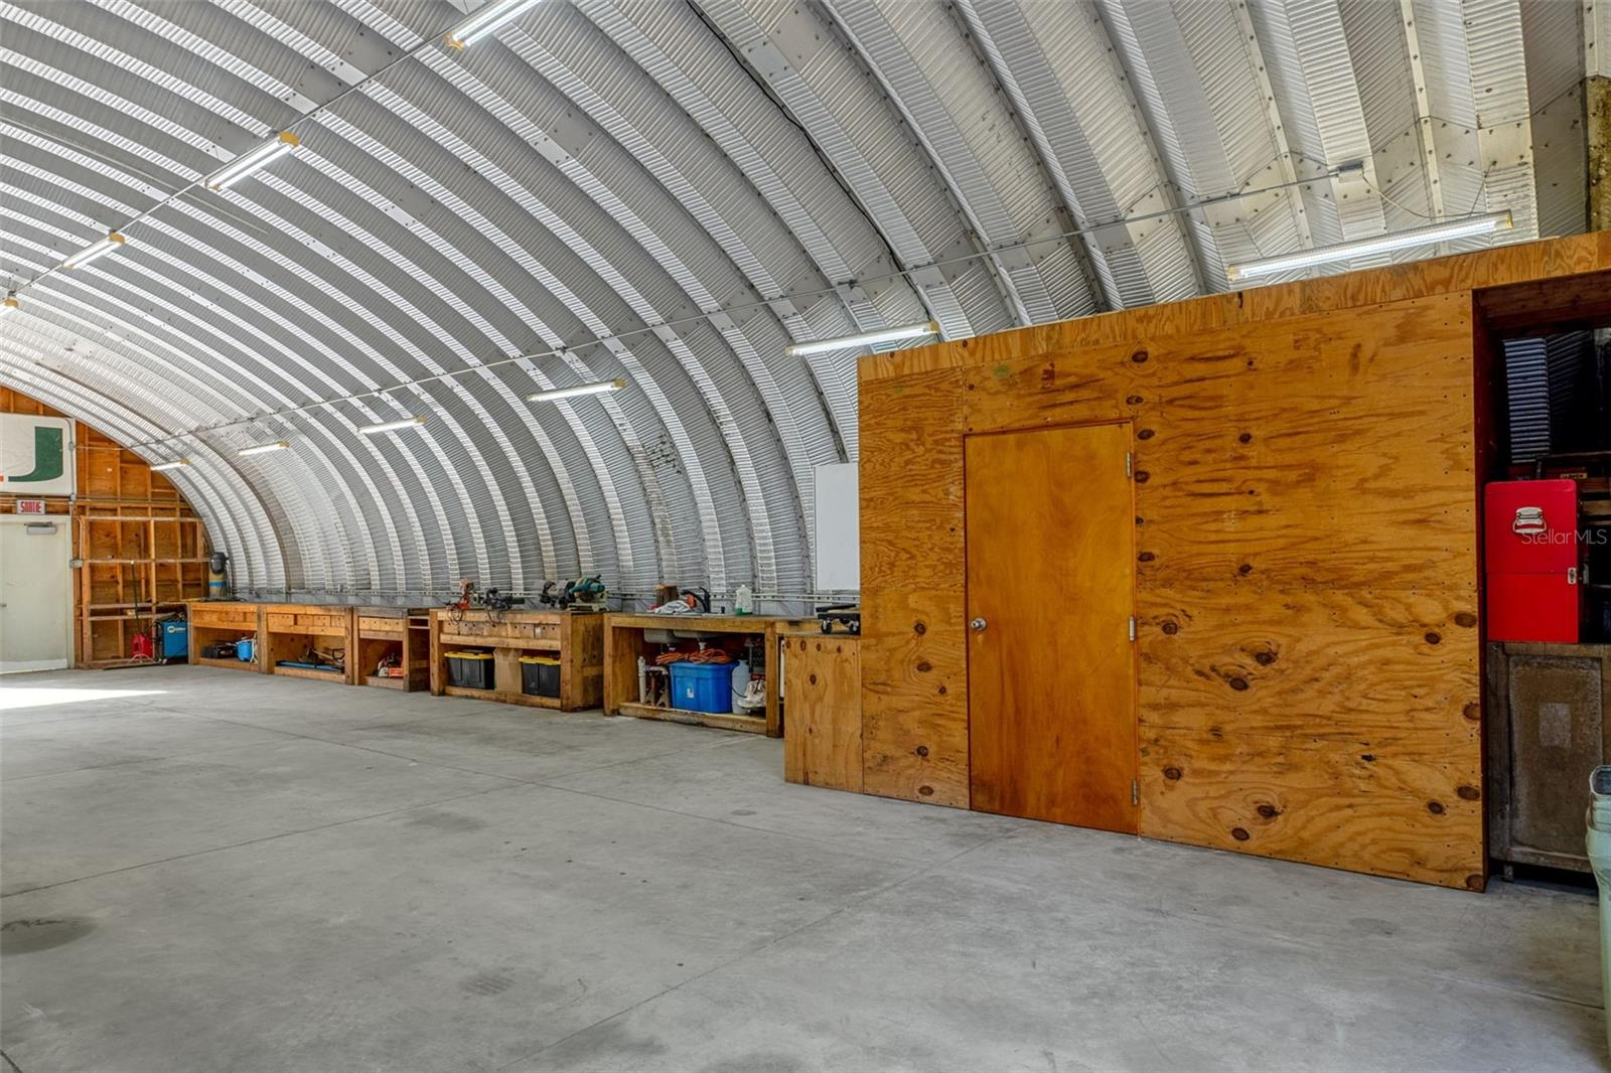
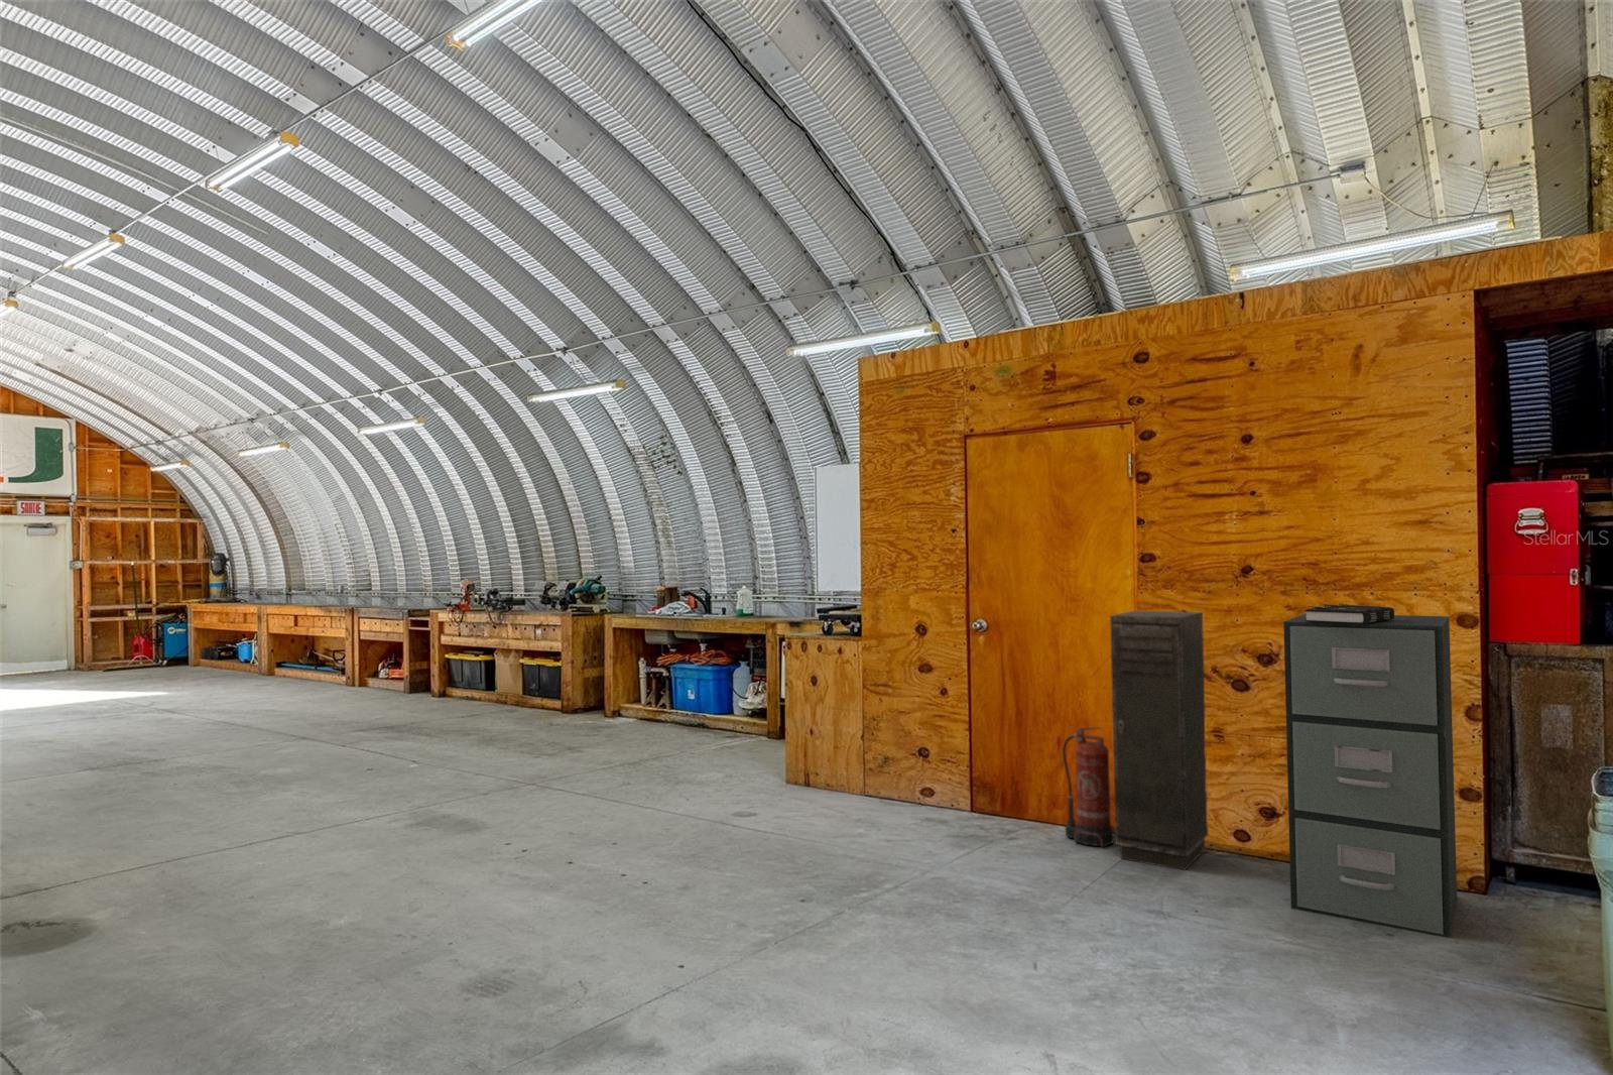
+ fire extinguisher [1061,726,1115,849]
+ spell book [1304,602,1395,624]
+ storage cabinet [1109,611,1209,871]
+ filing cabinet [1282,612,1458,939]
